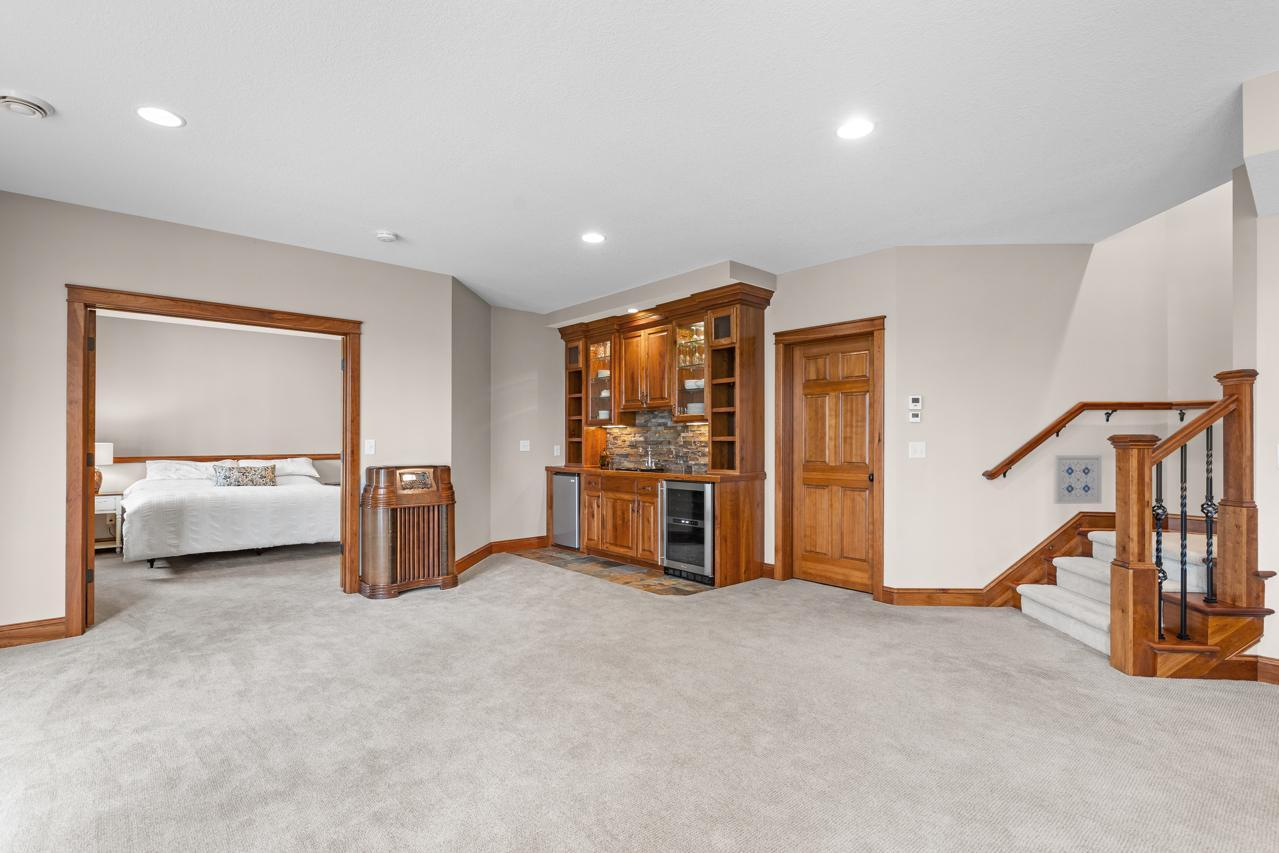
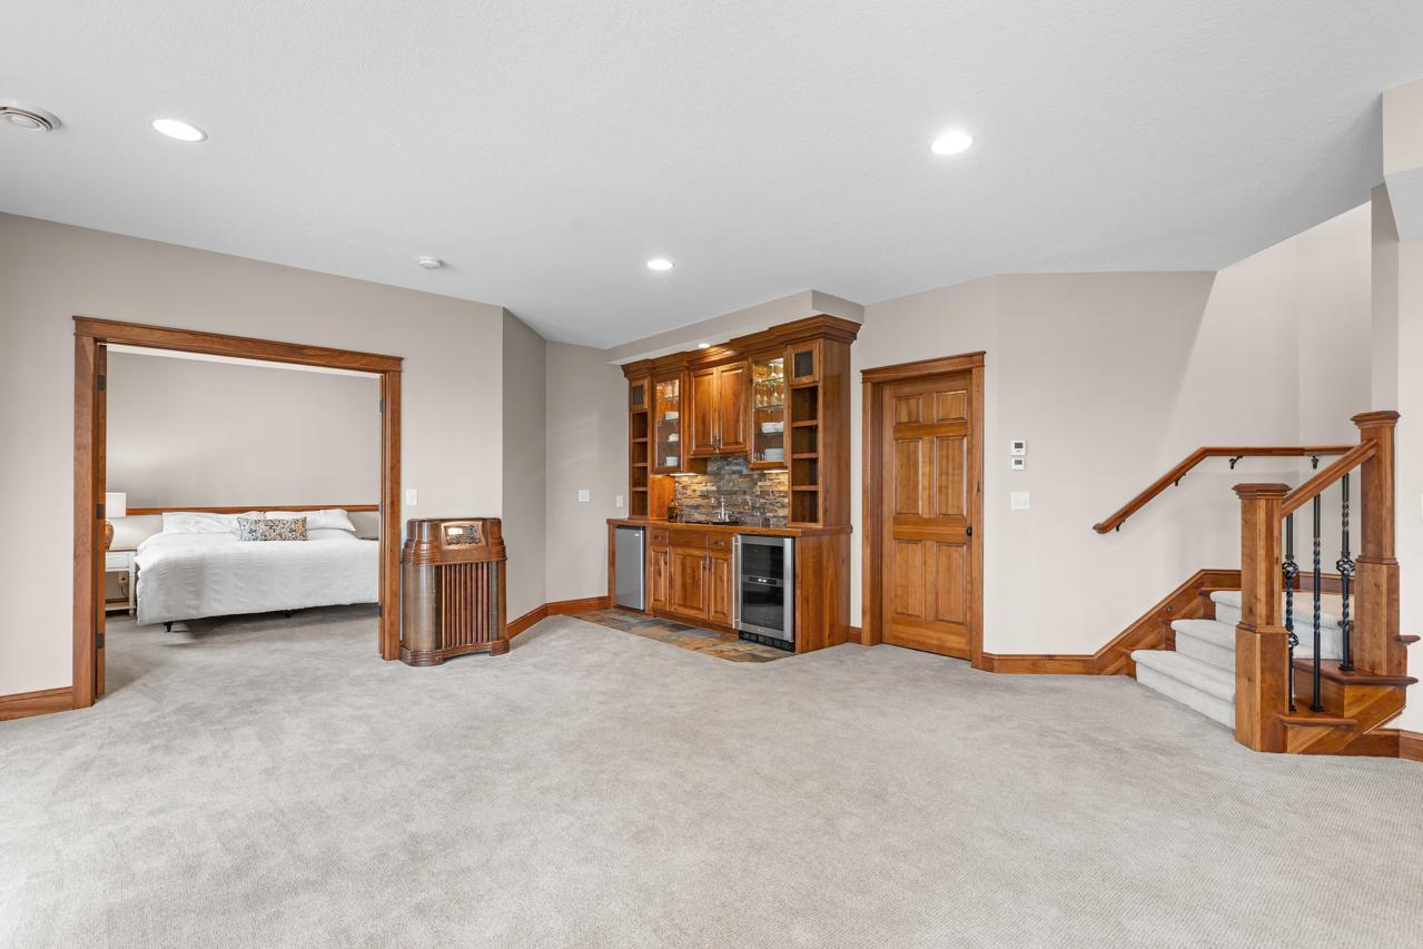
- wall art [1053,454,1103,505]
